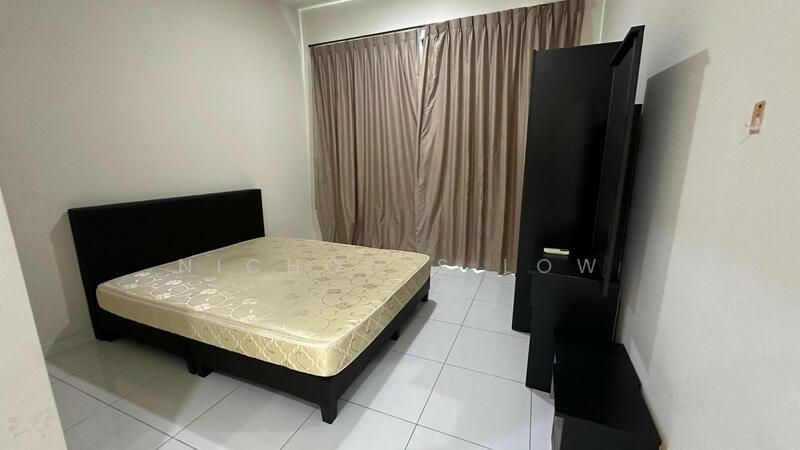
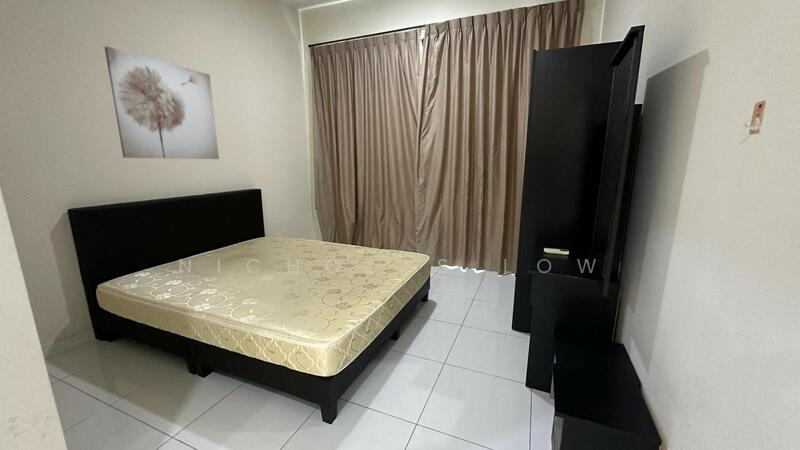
+ wall art [104,45,220,160]
